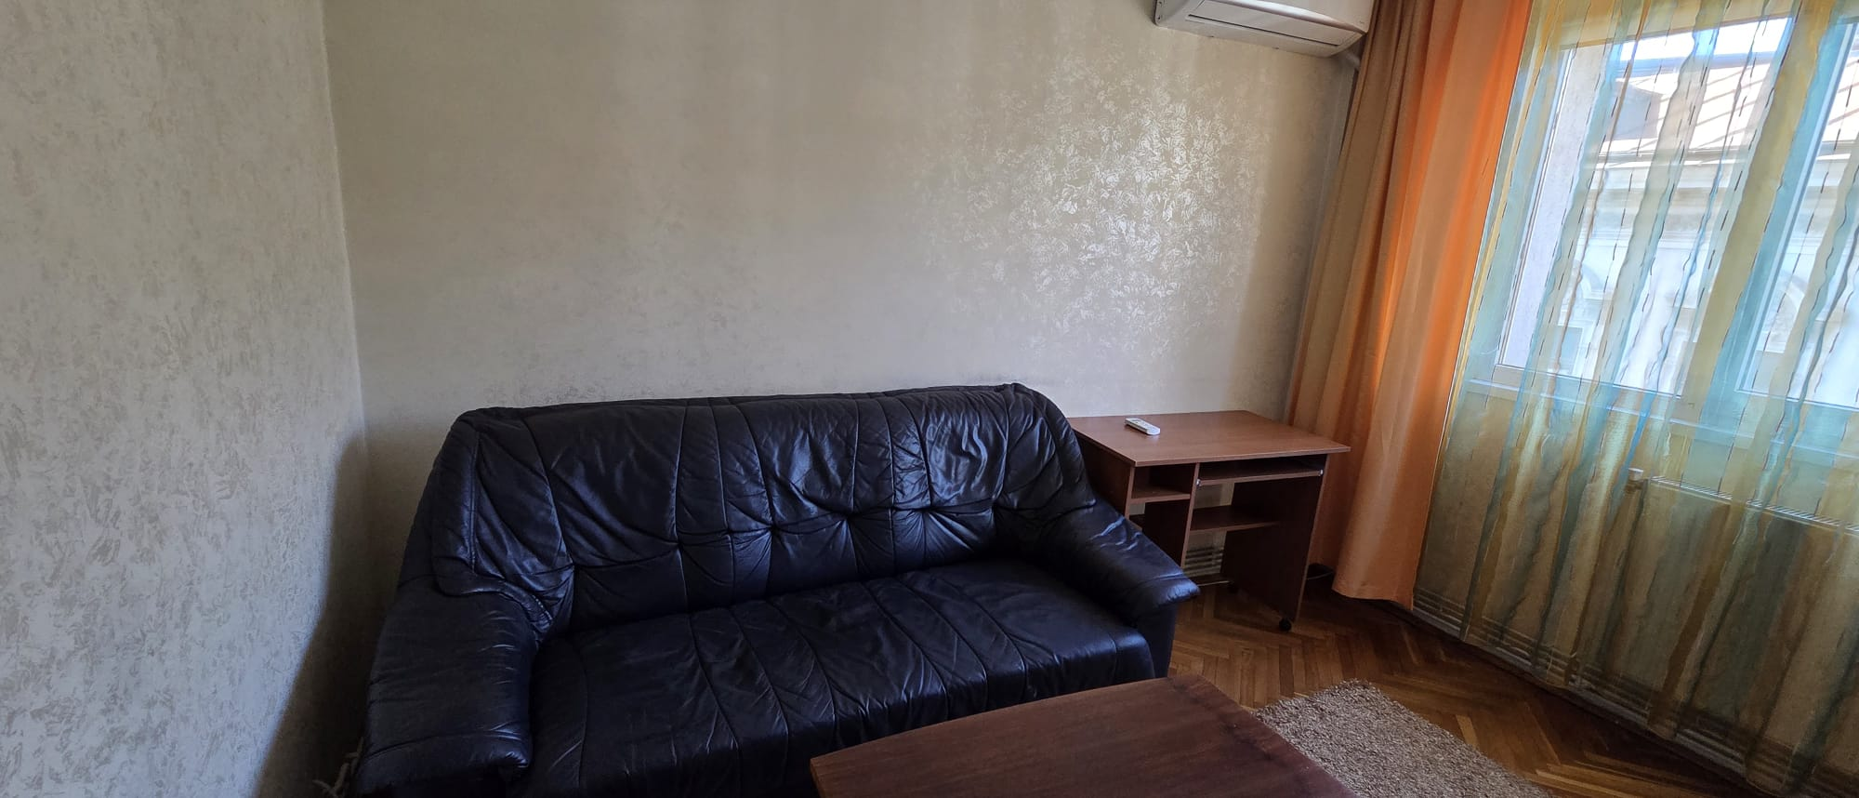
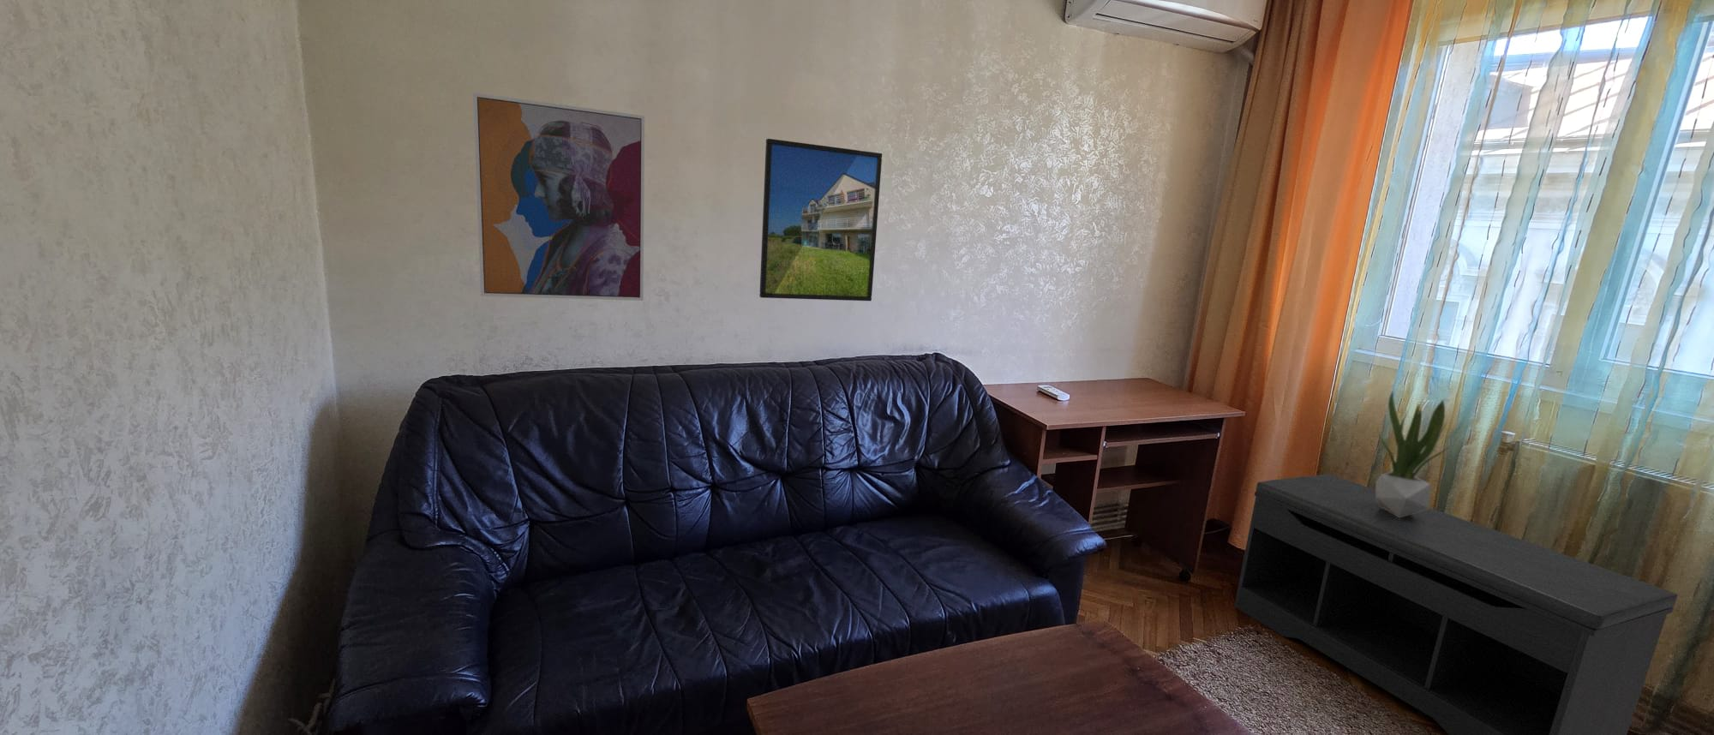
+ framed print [759,138,883,301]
+ bench [1233,474,1678,735]
+ potted plant [1375,390,1452,518]
+ wall art [472,93,645,301]
